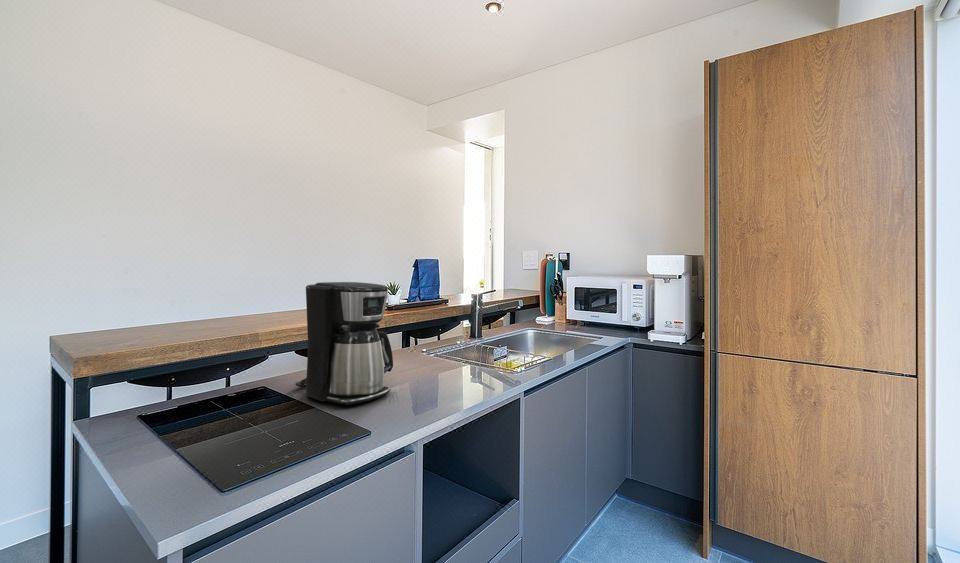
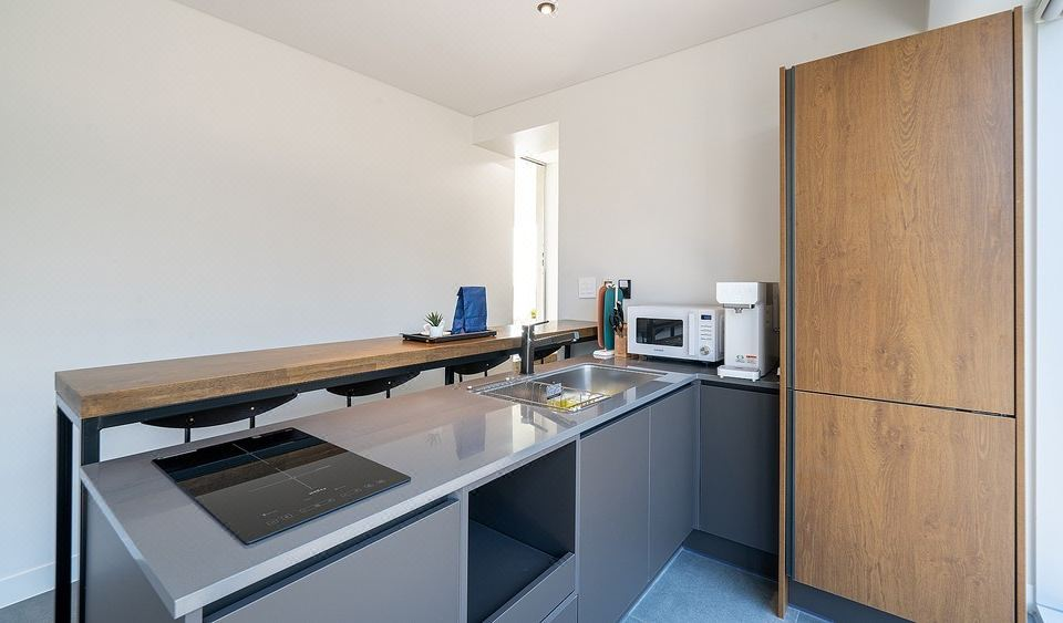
- coffee maker [295,281,394,406]
